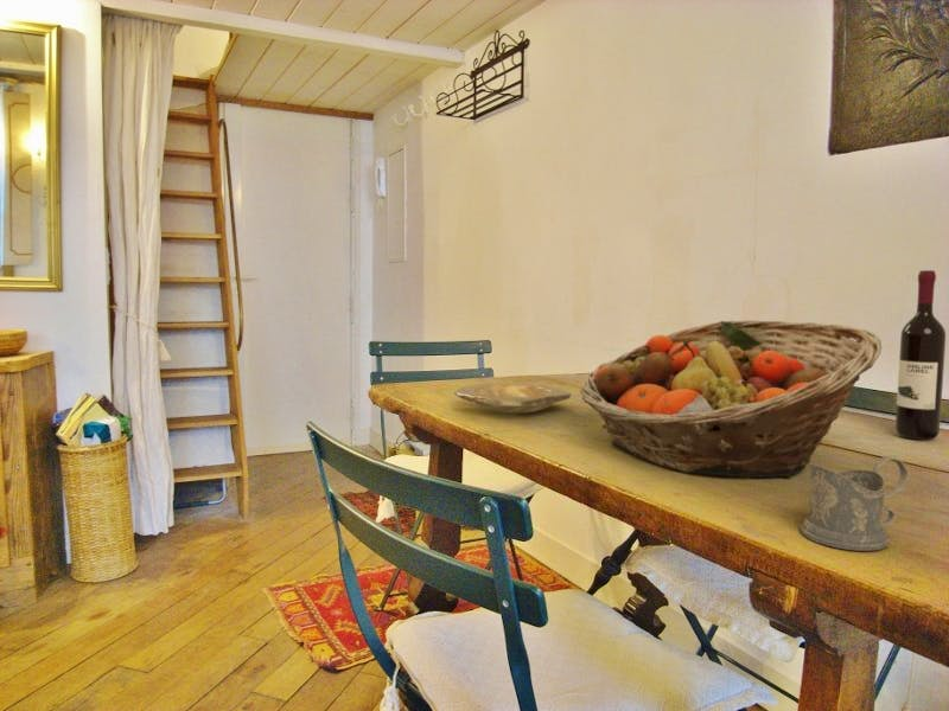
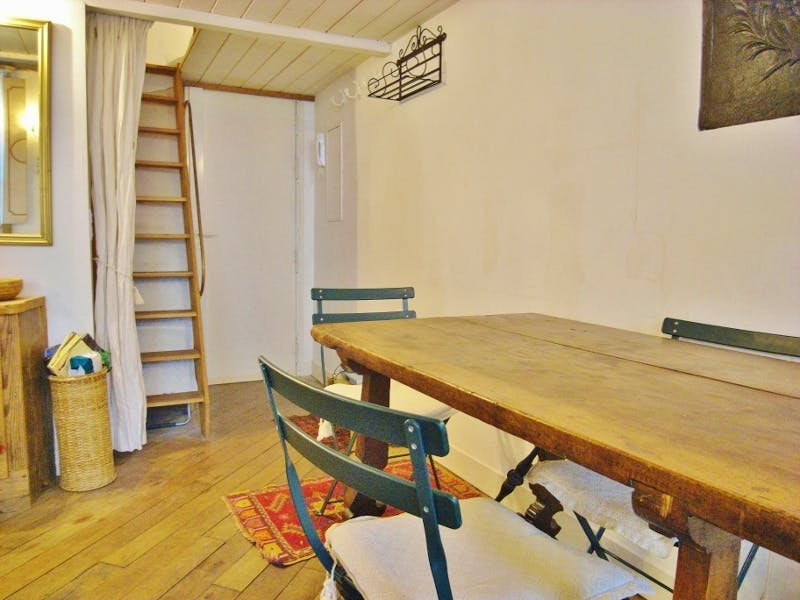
- tea glass holder [800,455,910,552]
- fruit basket [579,319,883,479]
- wine bottle [894,269,947,441]
- plate [453,382,572,415]
